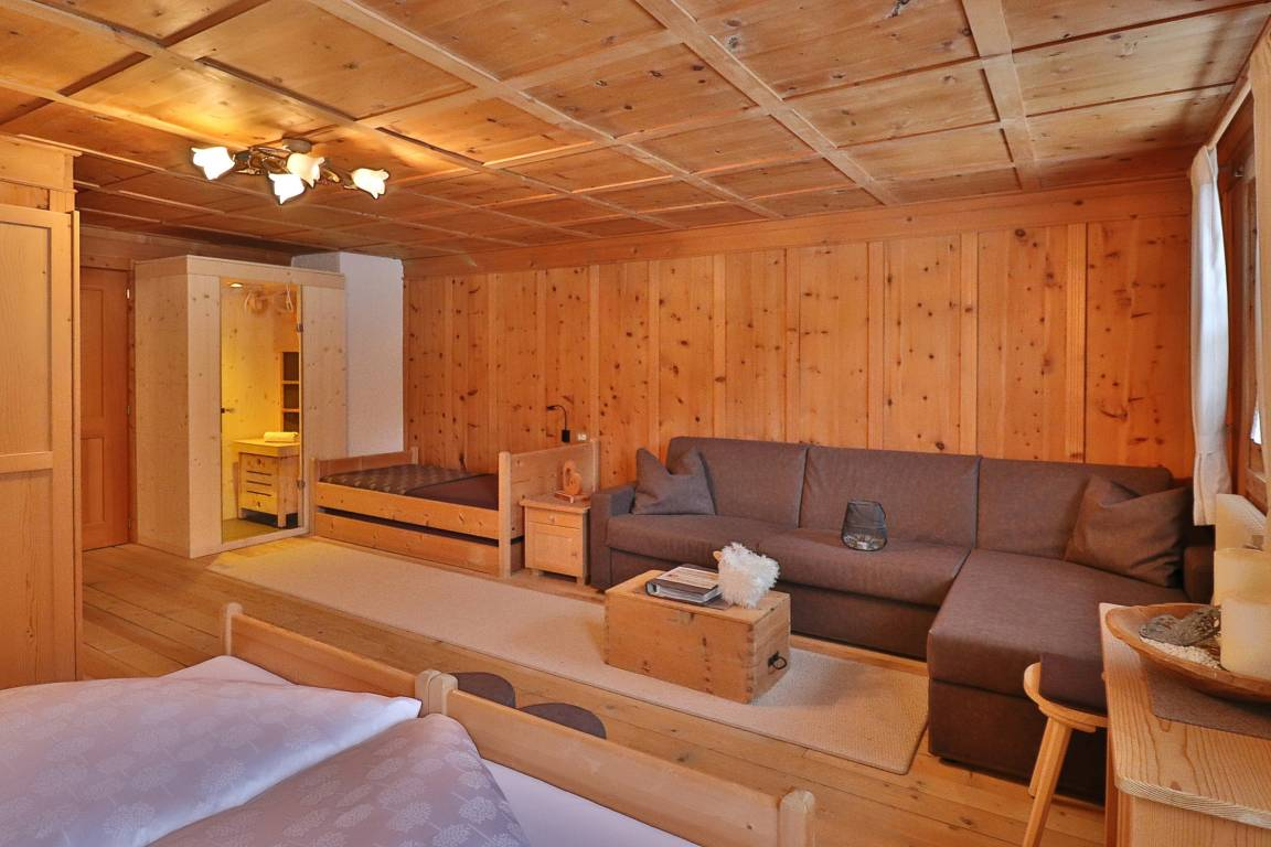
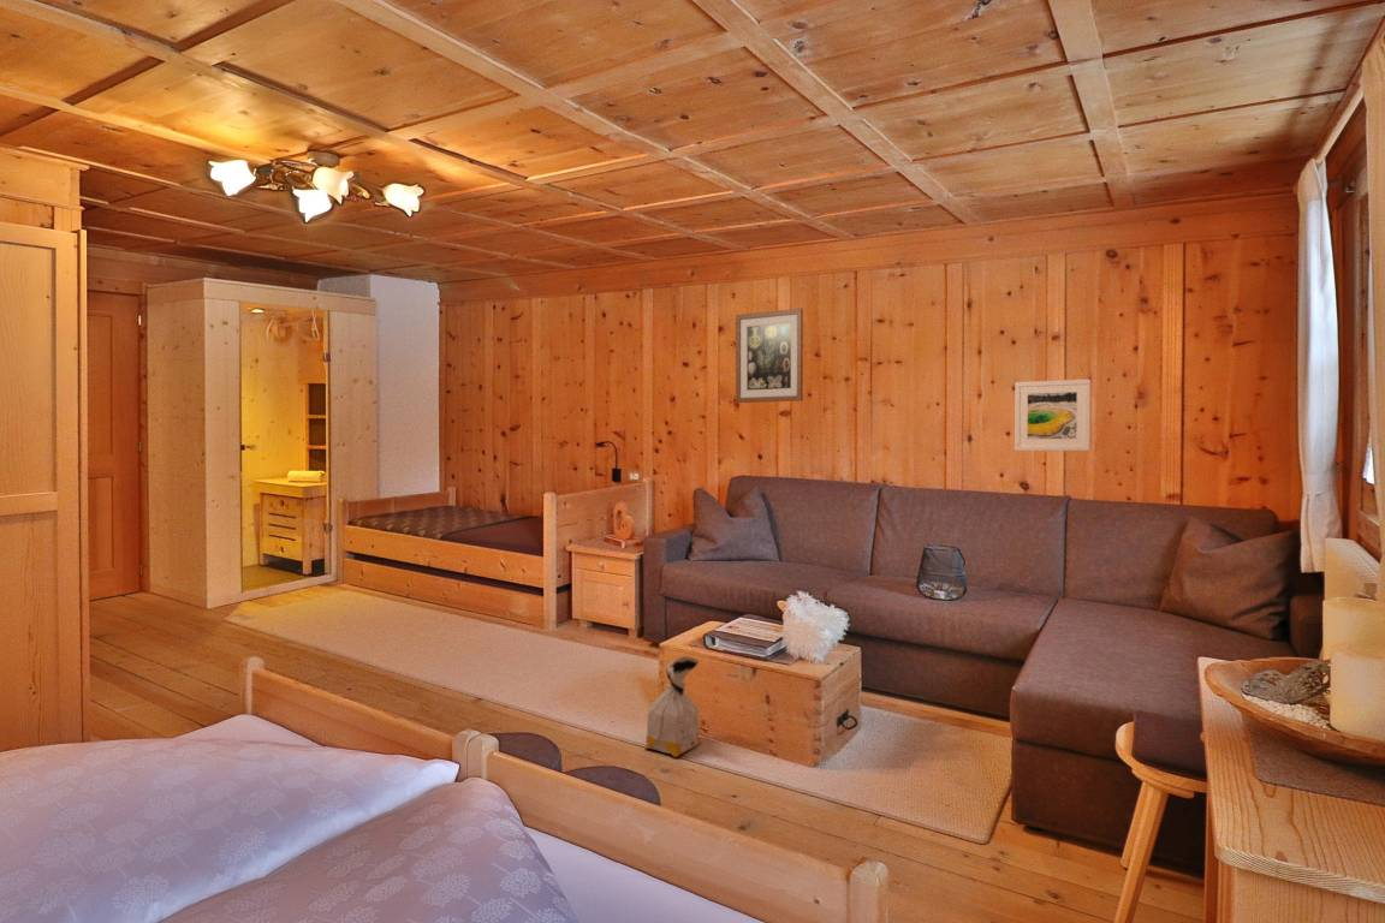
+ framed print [1014,379,1092,452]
+ bag [643,655,703,758]
+ wall art [735,308,804,404]
